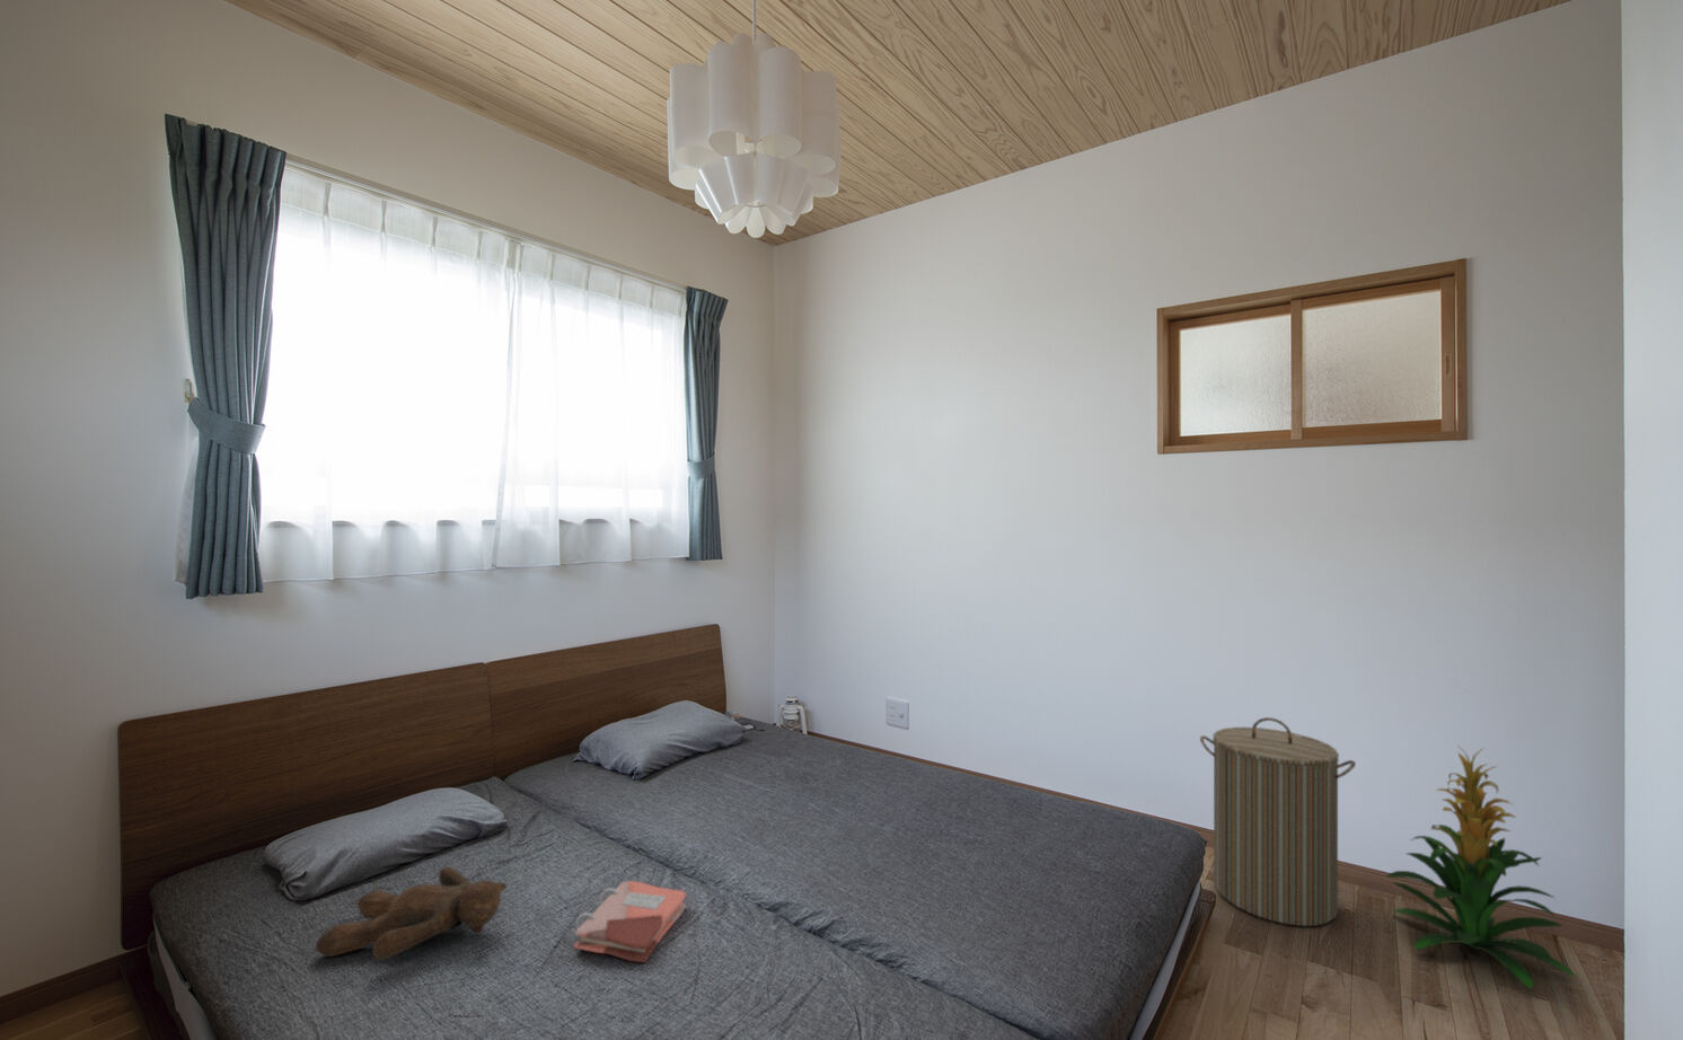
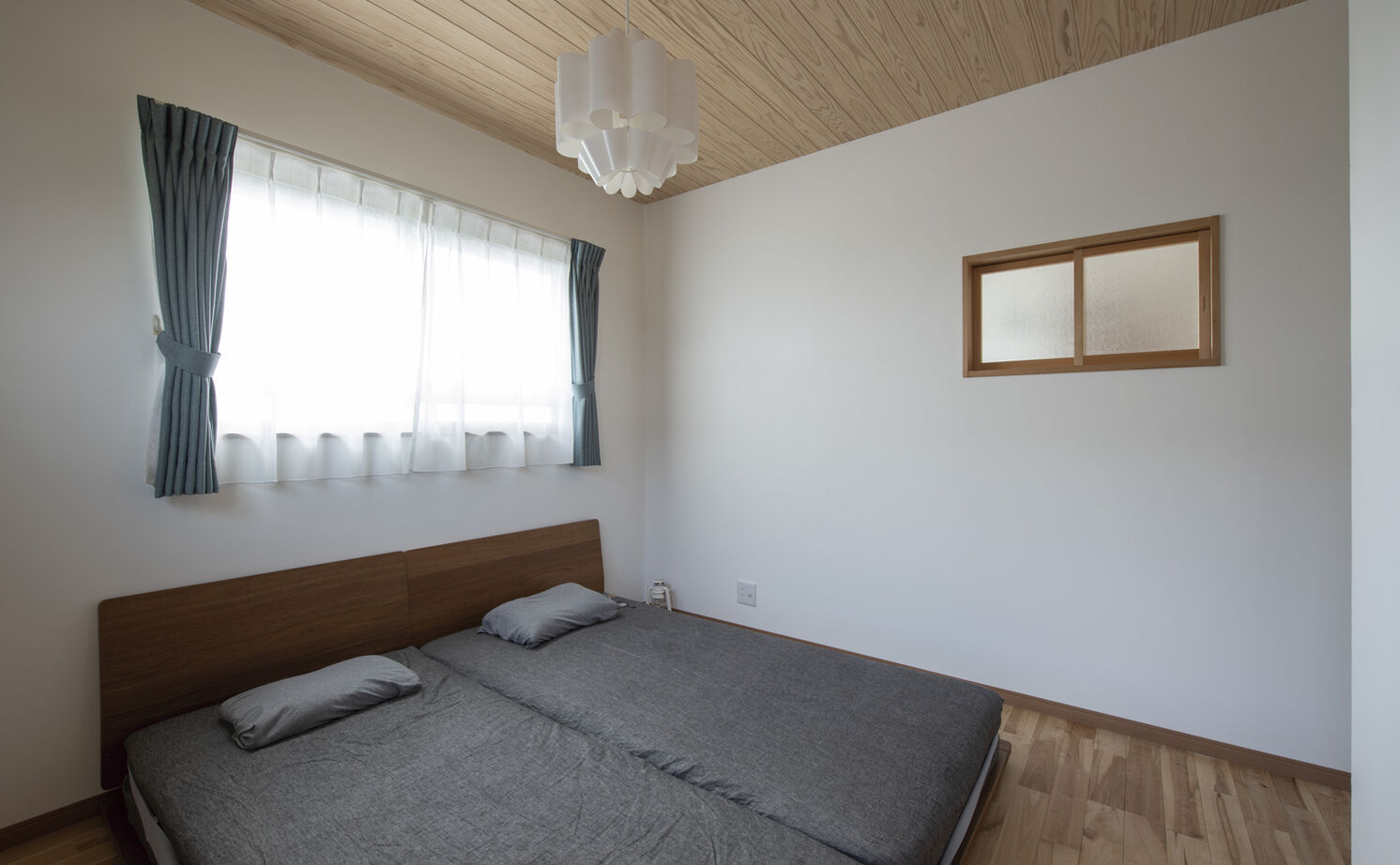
- laundry hamper [1199,717,1357,927]
- teddy bear [315,866,509,959]
- phonebook [572,880,688,963]
- indoor plant [1386,745,1580,991]
